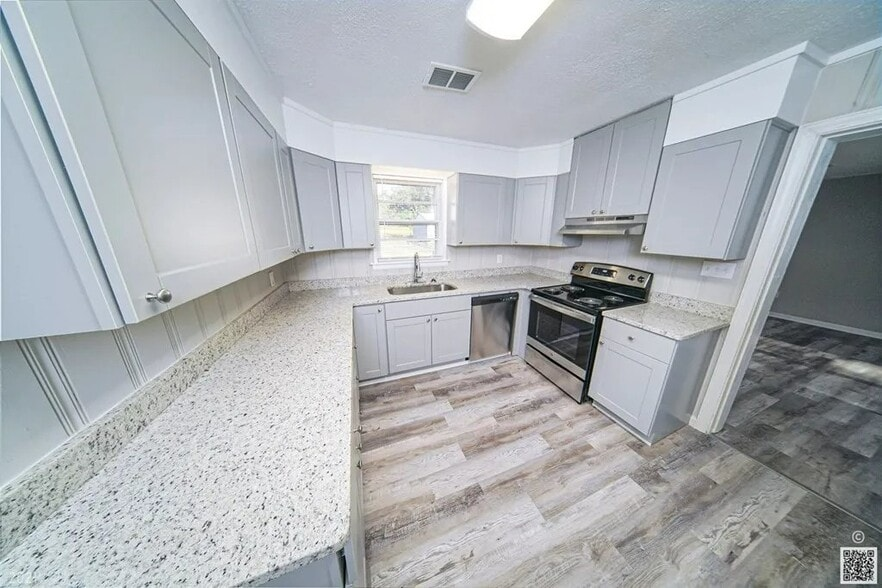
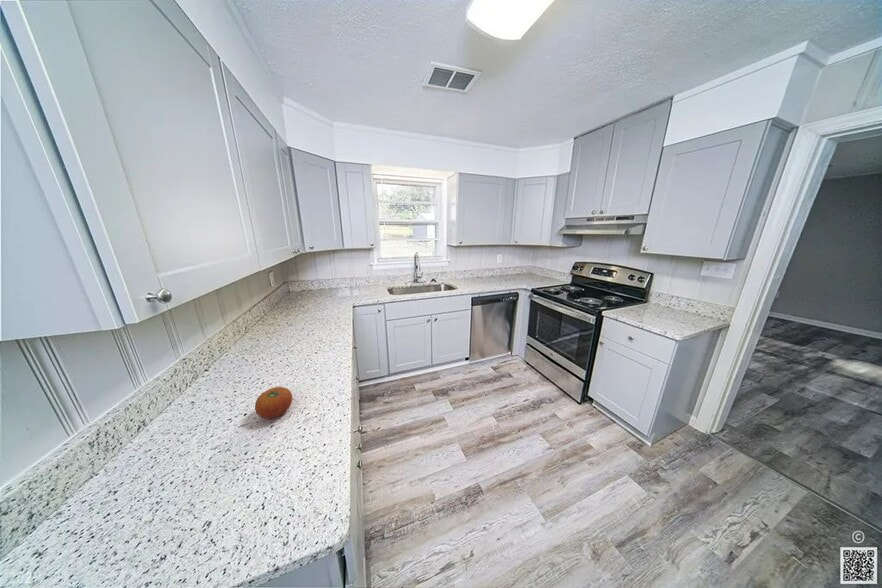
+ fruit [254,386,293,419]
